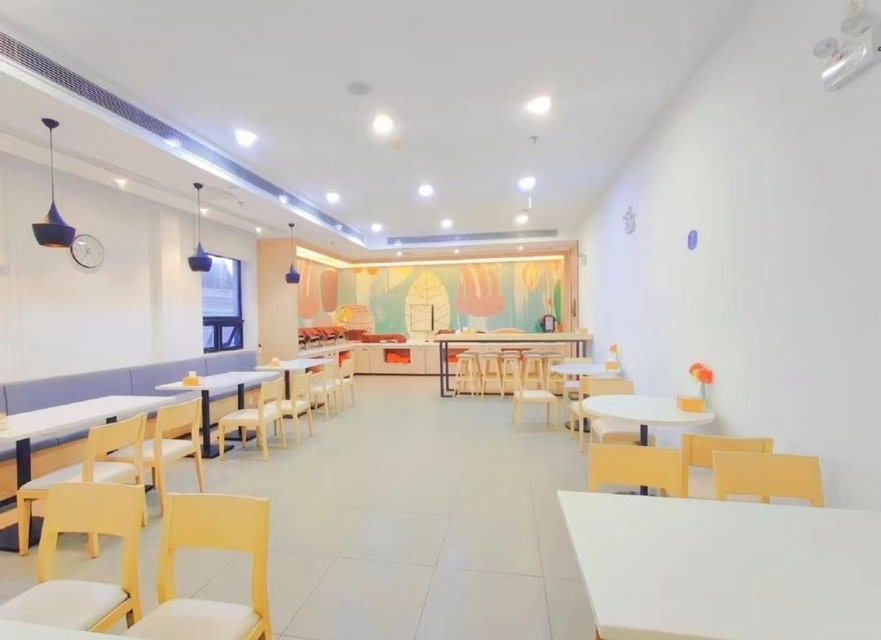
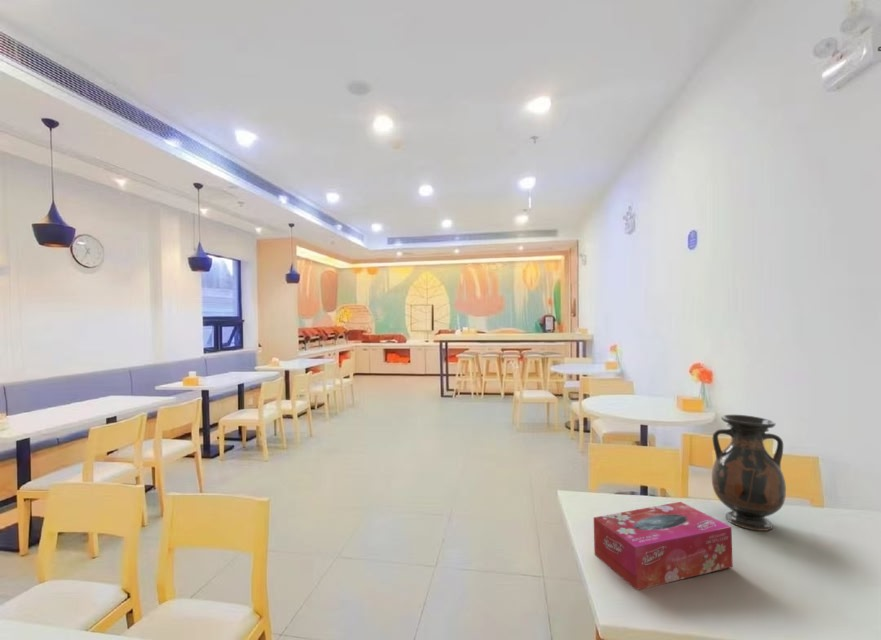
+ vase [711,414,787,532]
+ tissue box [593,501,734,591]
